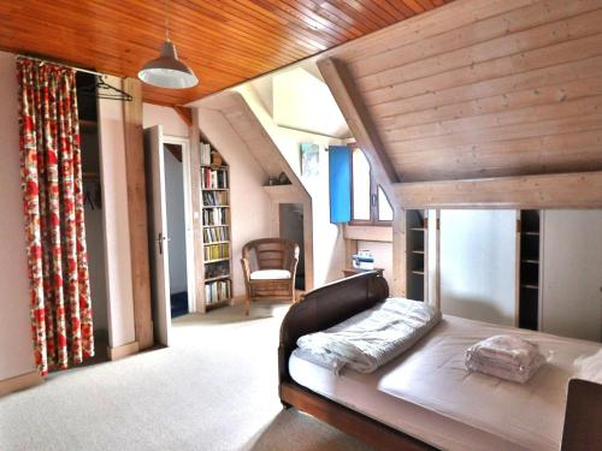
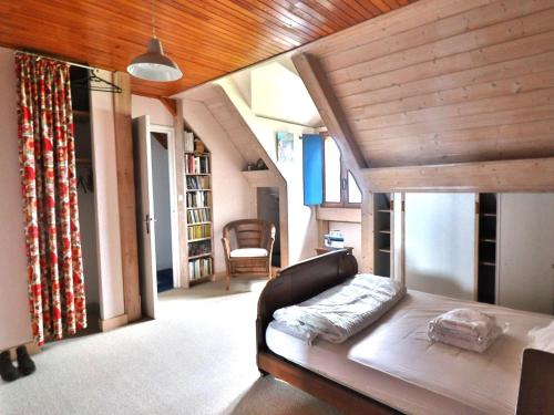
+ boots [0,343,37,382]
